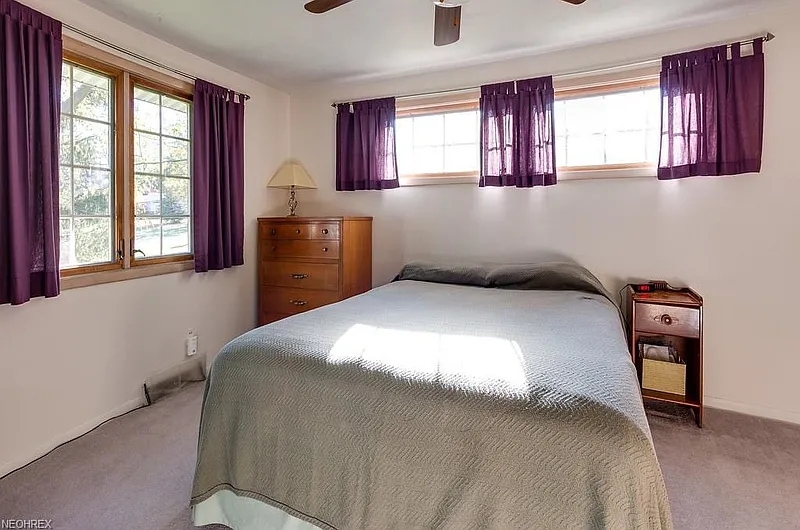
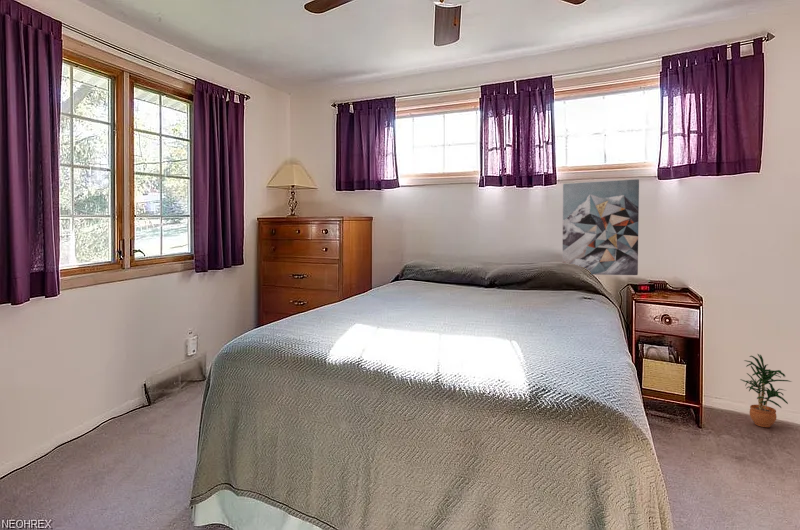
+ wall art [561,178,640,276]
+ potted plant [739,353,792,428]
